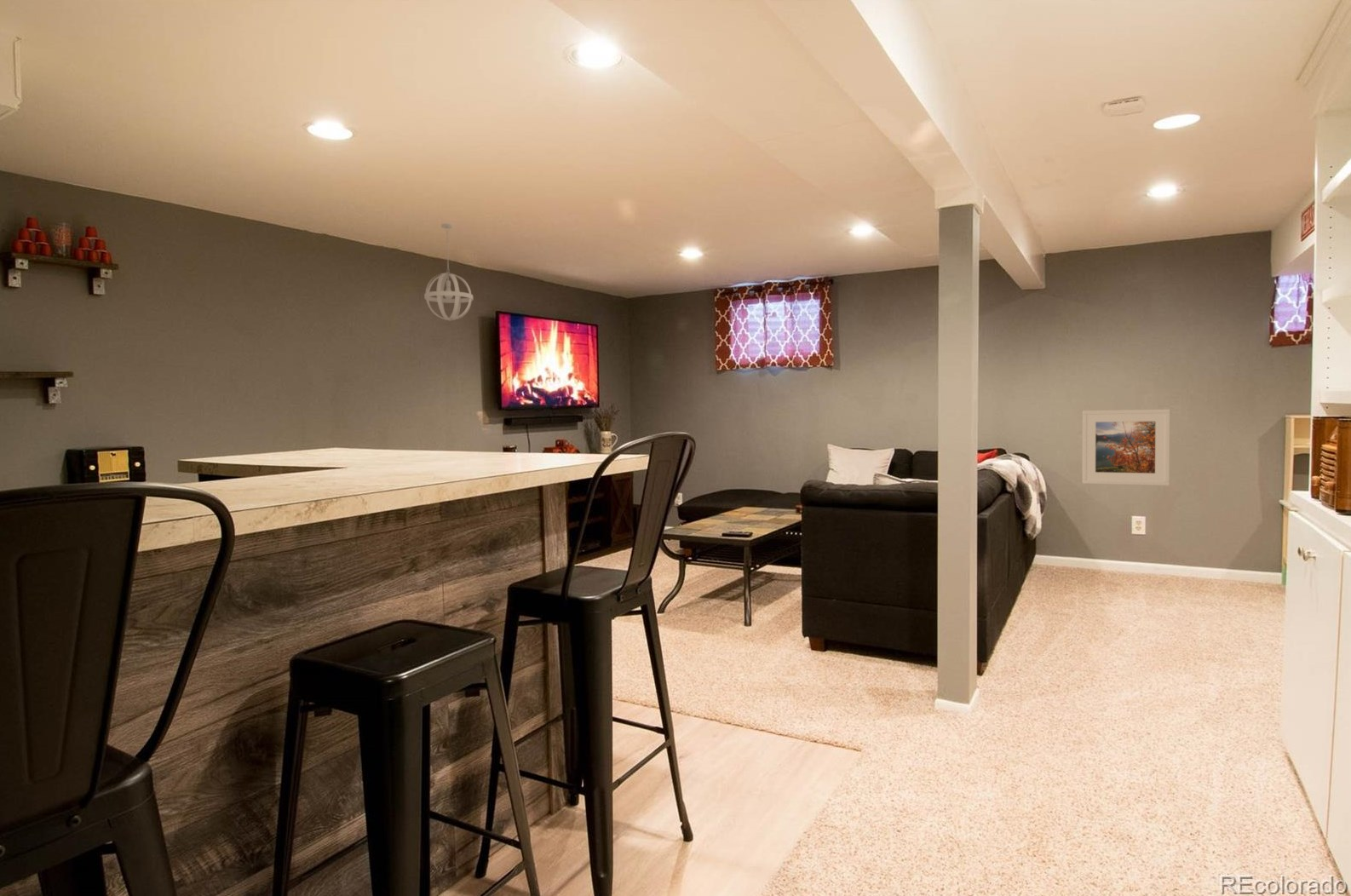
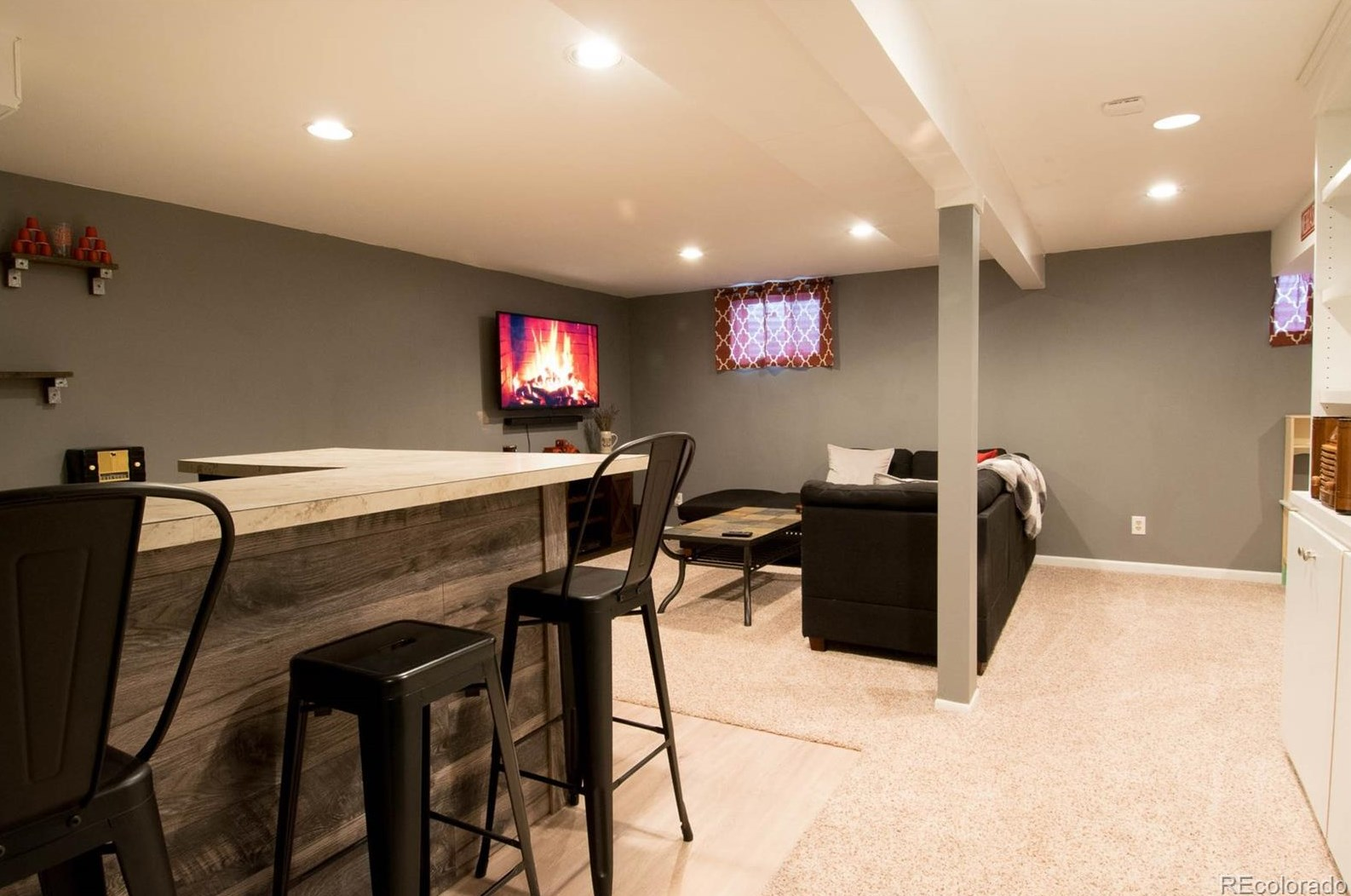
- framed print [1082,408,1170,486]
- pendant light [423,223,474,322]
